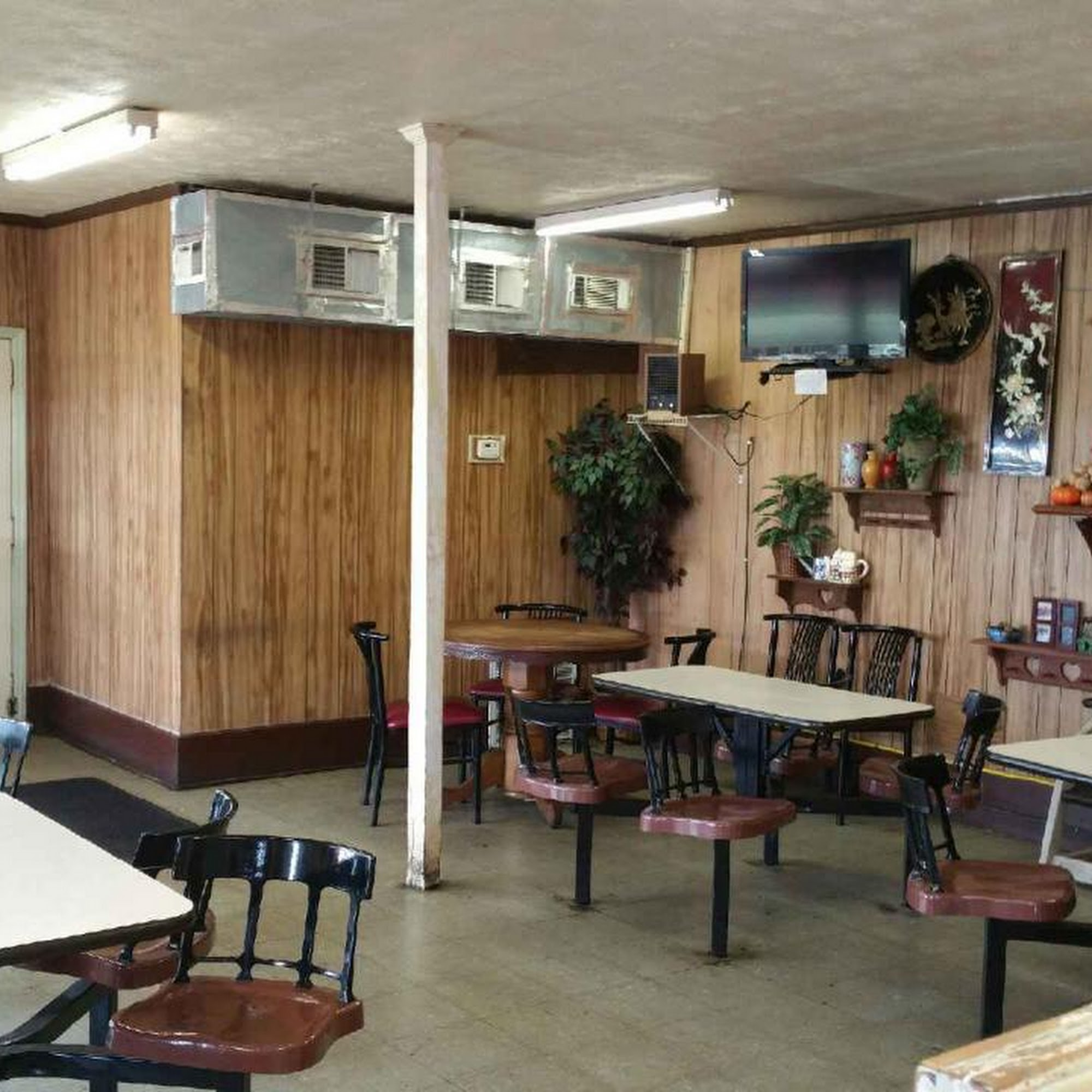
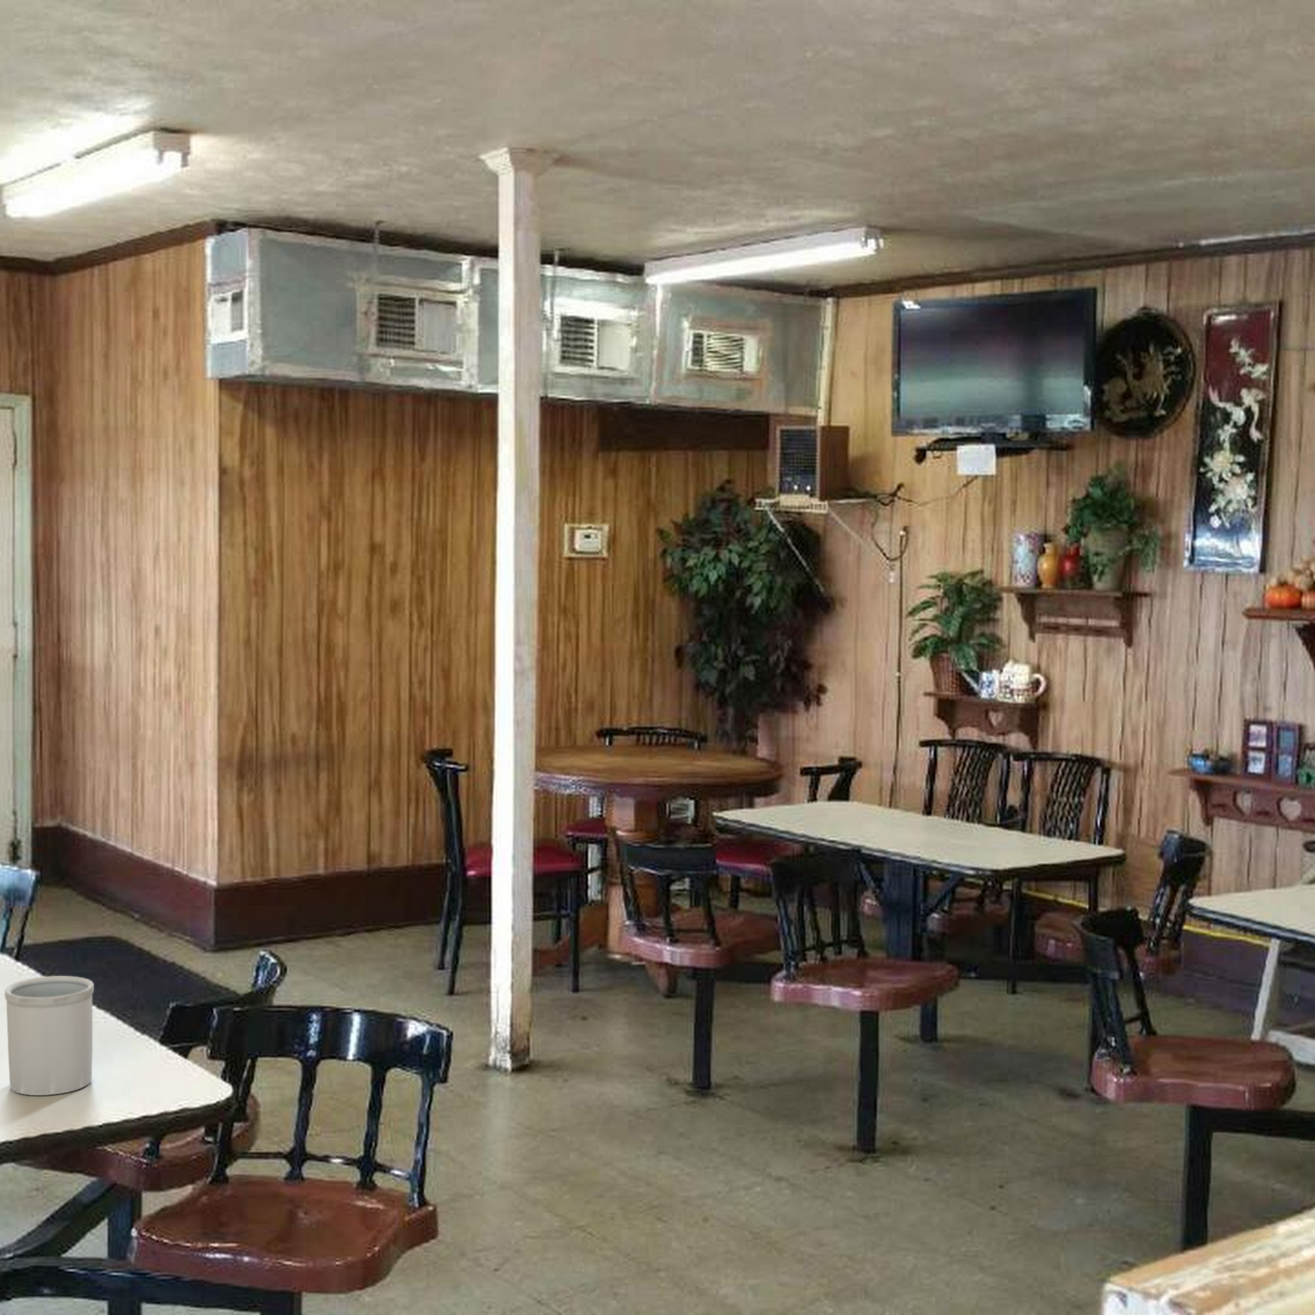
+ utensil holder [4,975,95,1096]
